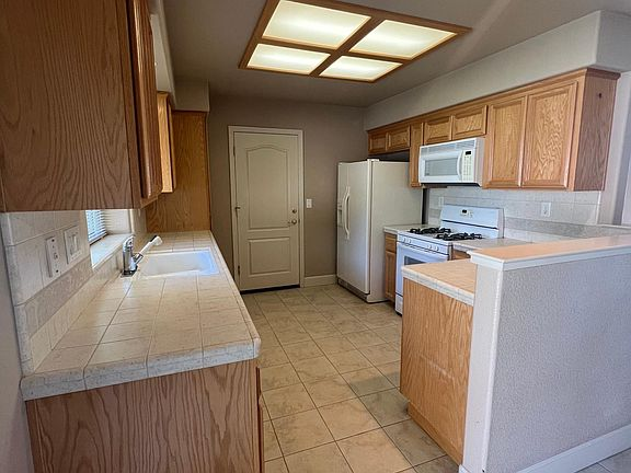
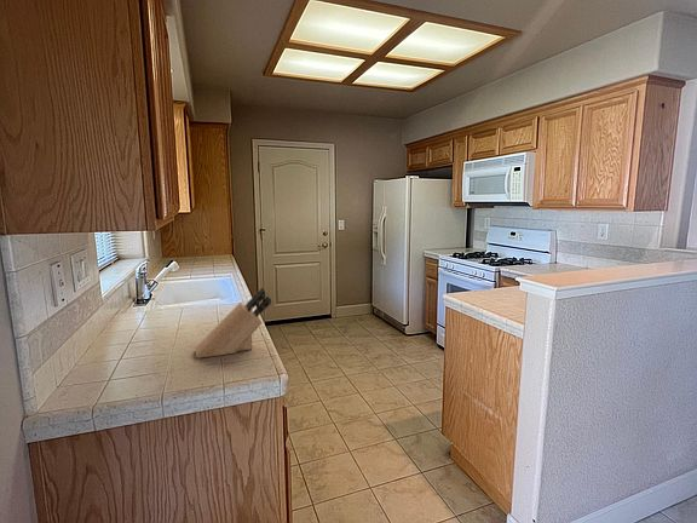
+ knife block [195,287,272,360]
